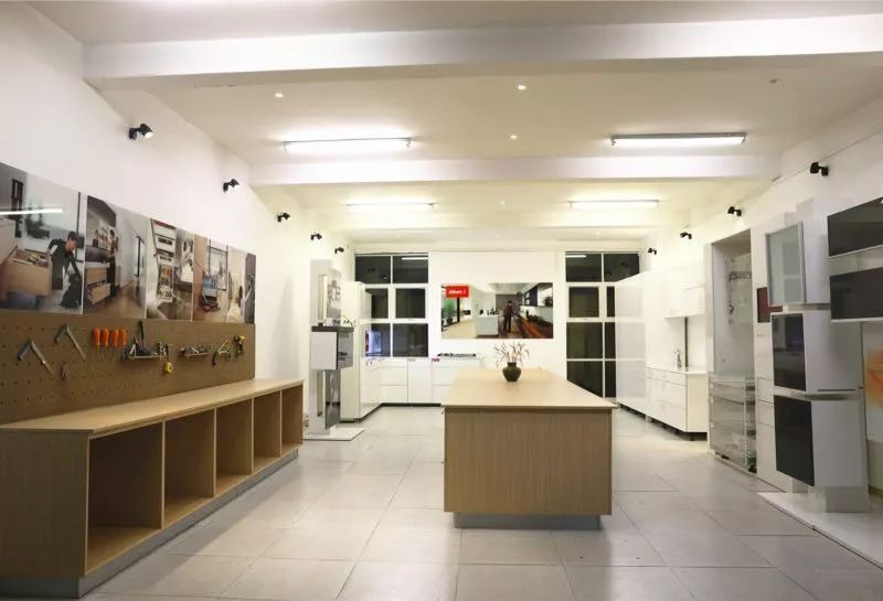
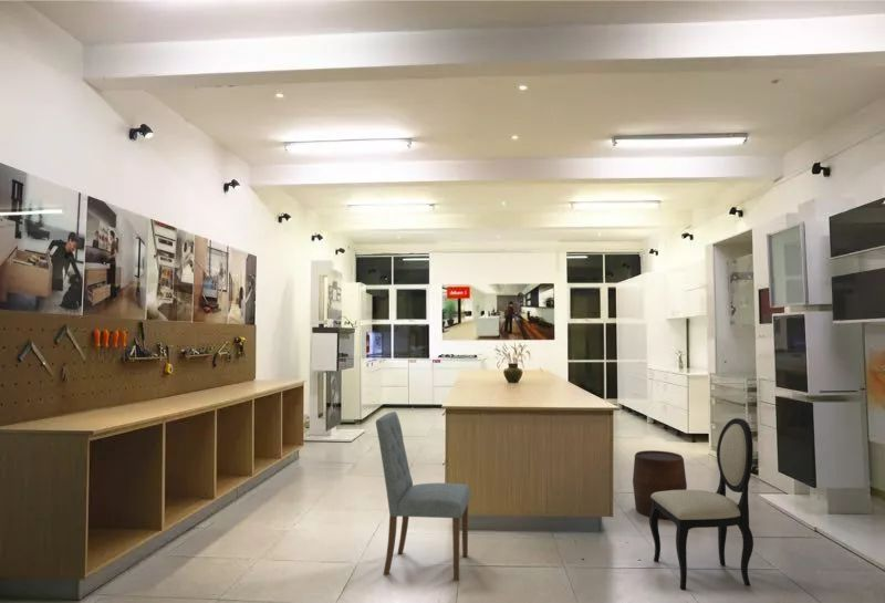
+ dining chair [375,410,471,582]
+ stool [632,449,688,520]
+ dining chair [648,417,754,591]
